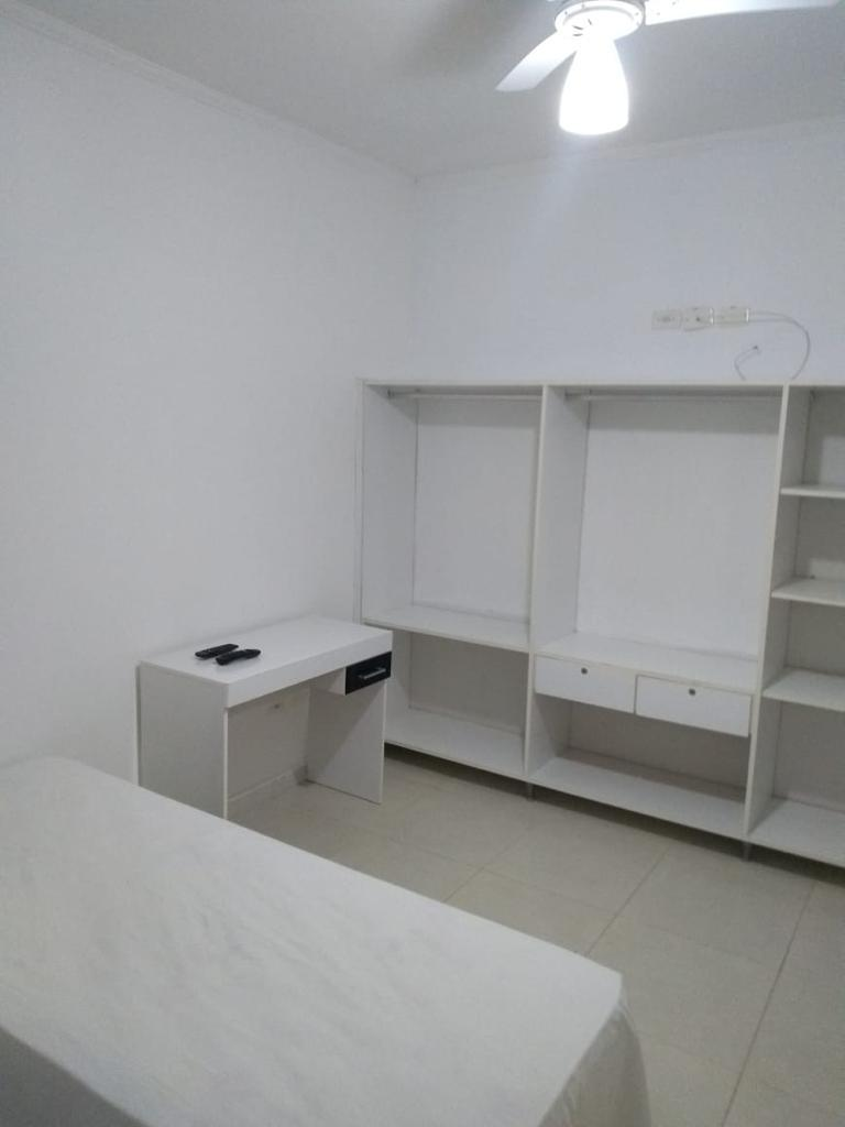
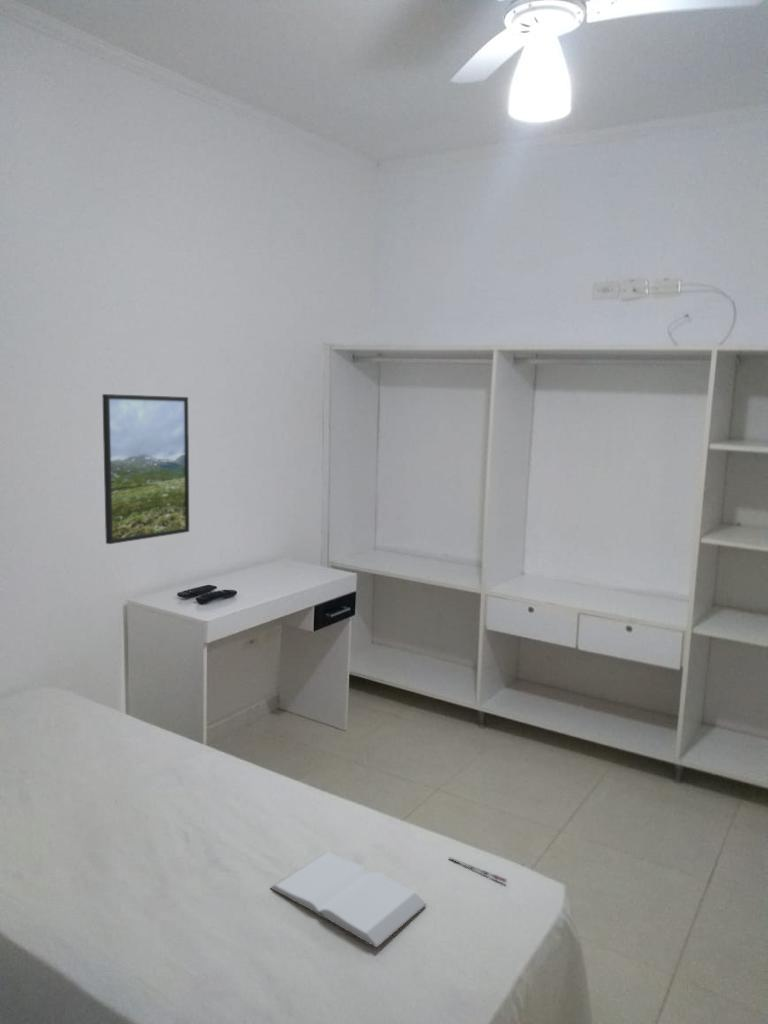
+ pen [447,857,508,883]
+ book [269,851,428,949]
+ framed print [101,393,190,545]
